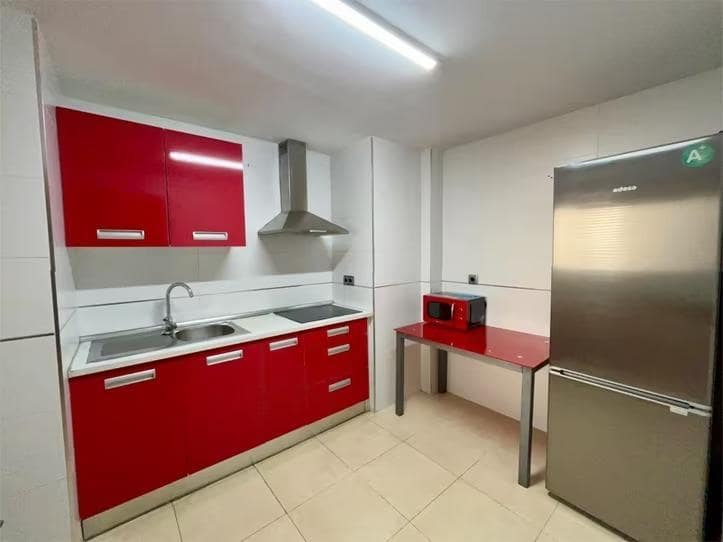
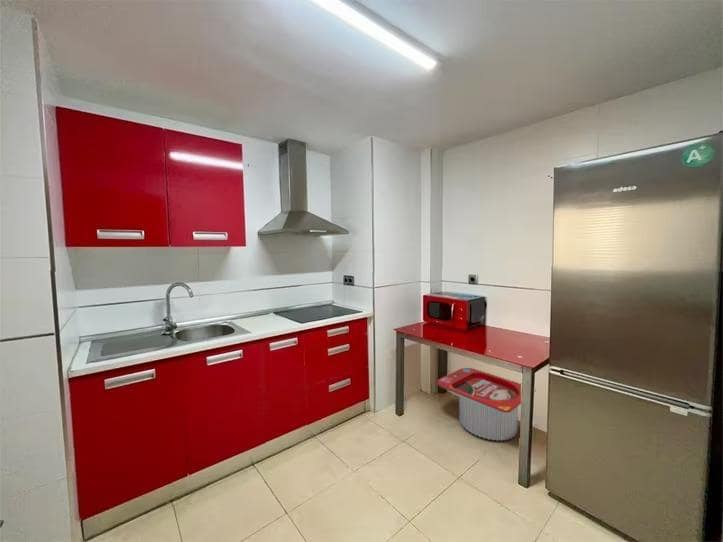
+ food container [436,367,537,442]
